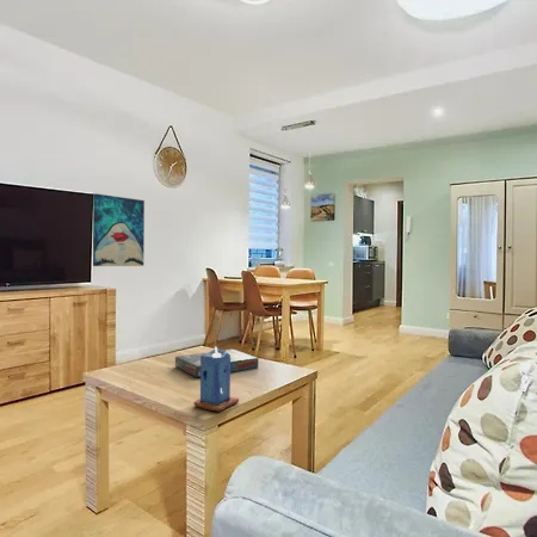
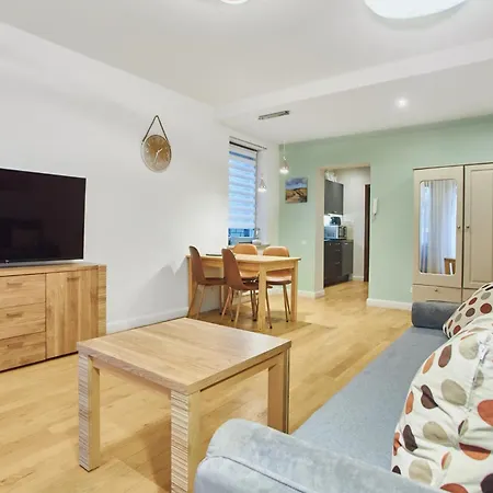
- candle [192,346,240,413]
- board game [174,348,259,378]
- wall art [92,192,146,267]
